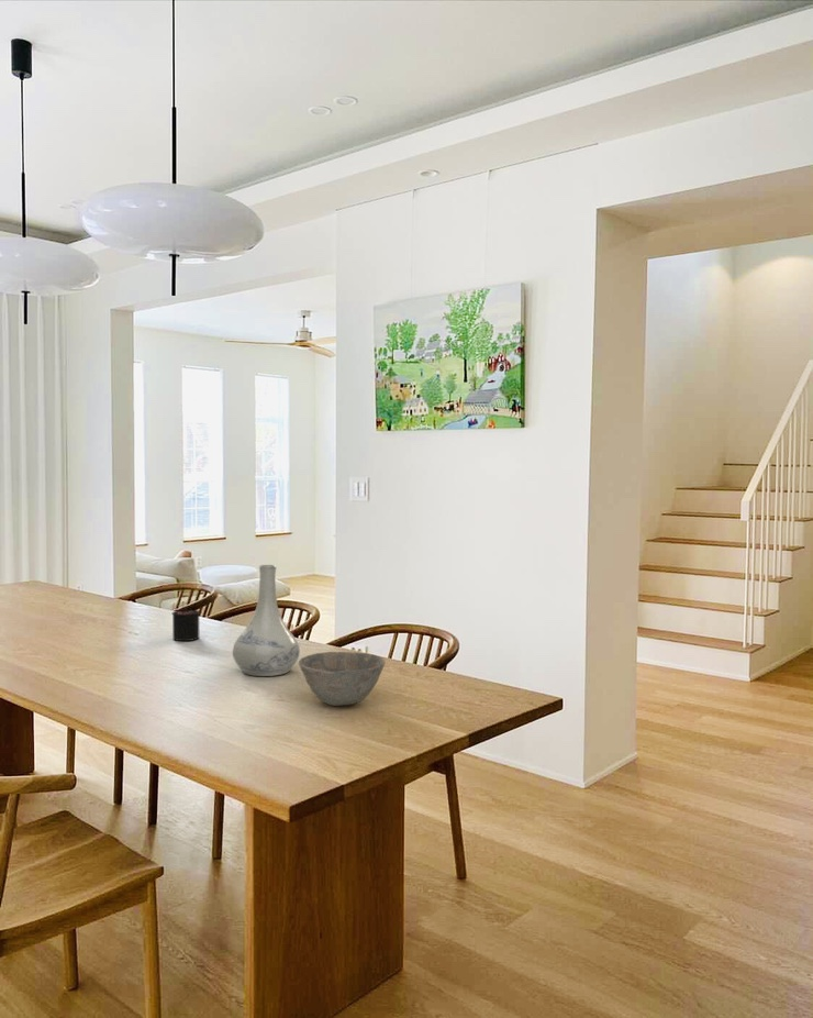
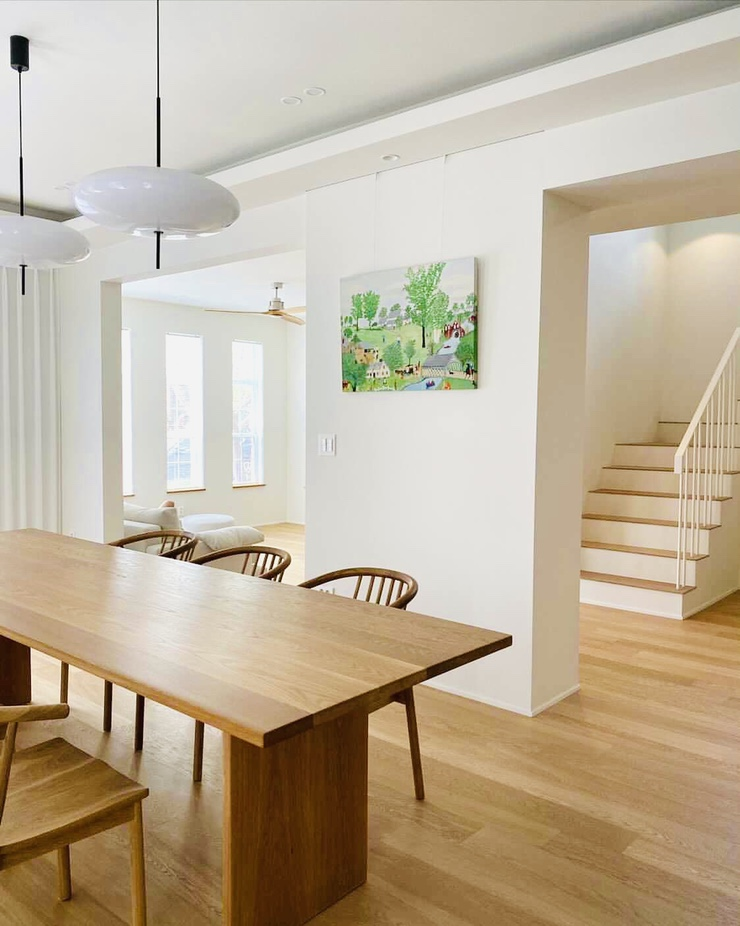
- candle [170,600,201,642]
- bowl [298,651,386,707]
- vase [232,564,301,677]
